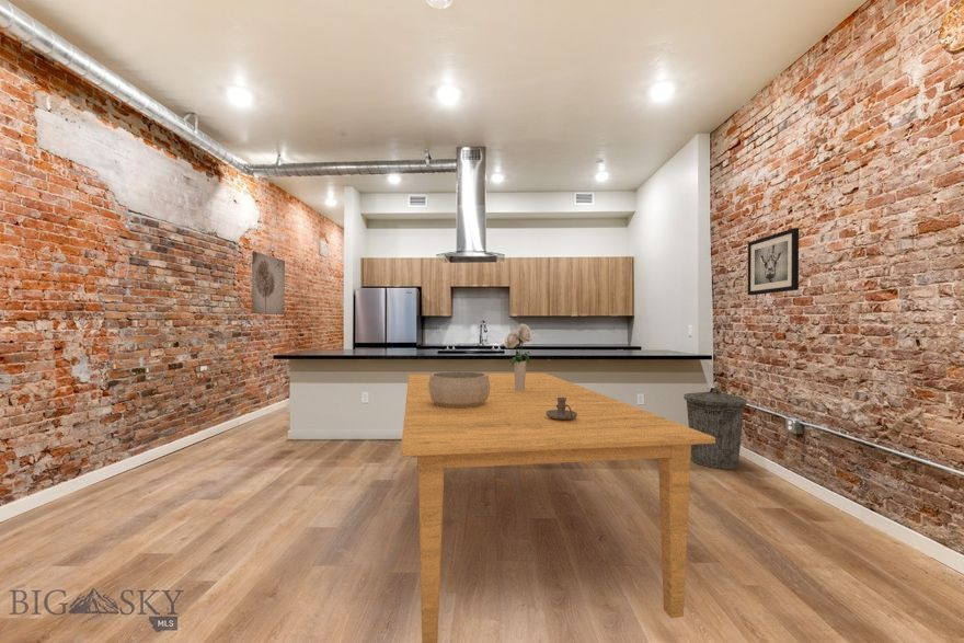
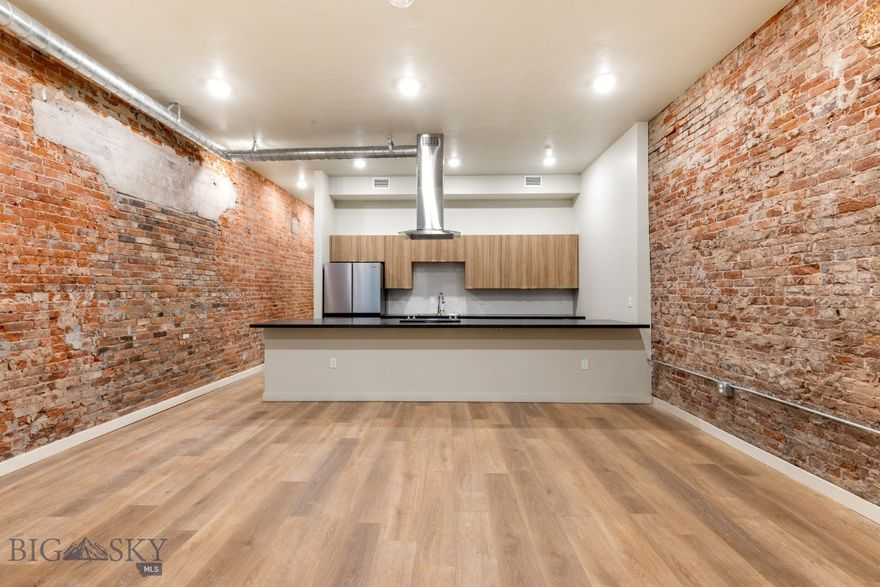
- trash can [682,387,748,470]
- candle holder [546,398,577,420]
- bouquet [503,322,533,391]
- wall art [747,227,800,296]
- dining table [400,371,715,643]
- wall art [251,251,286,315]
- decorative bowl [428,370,490,407]
